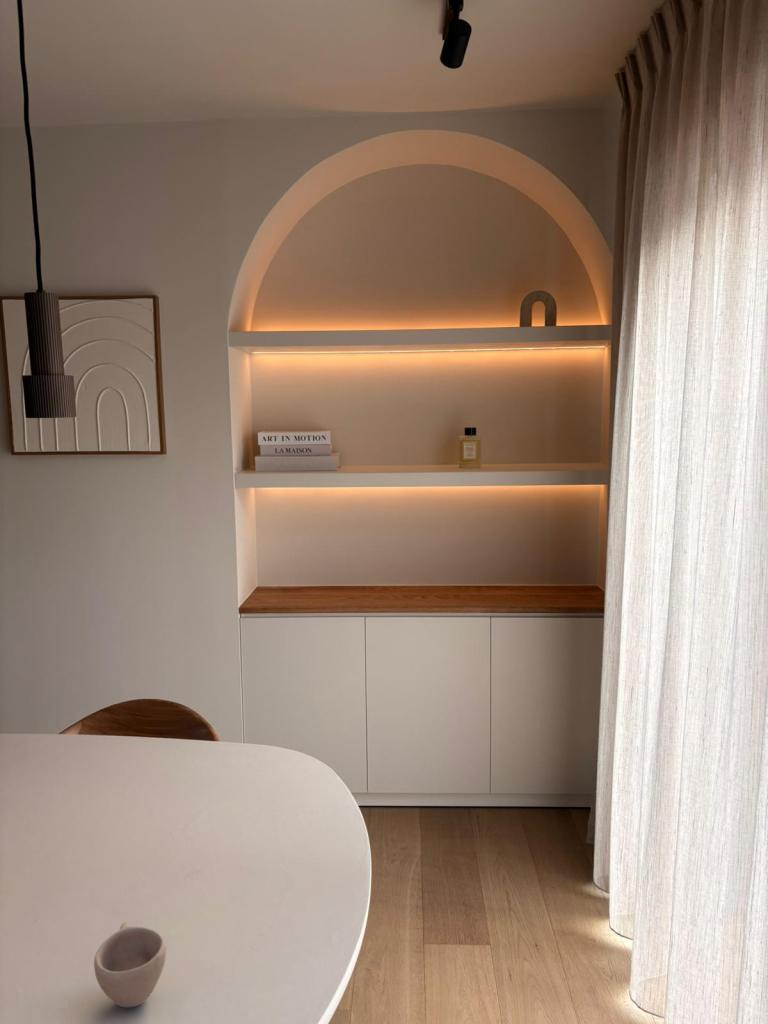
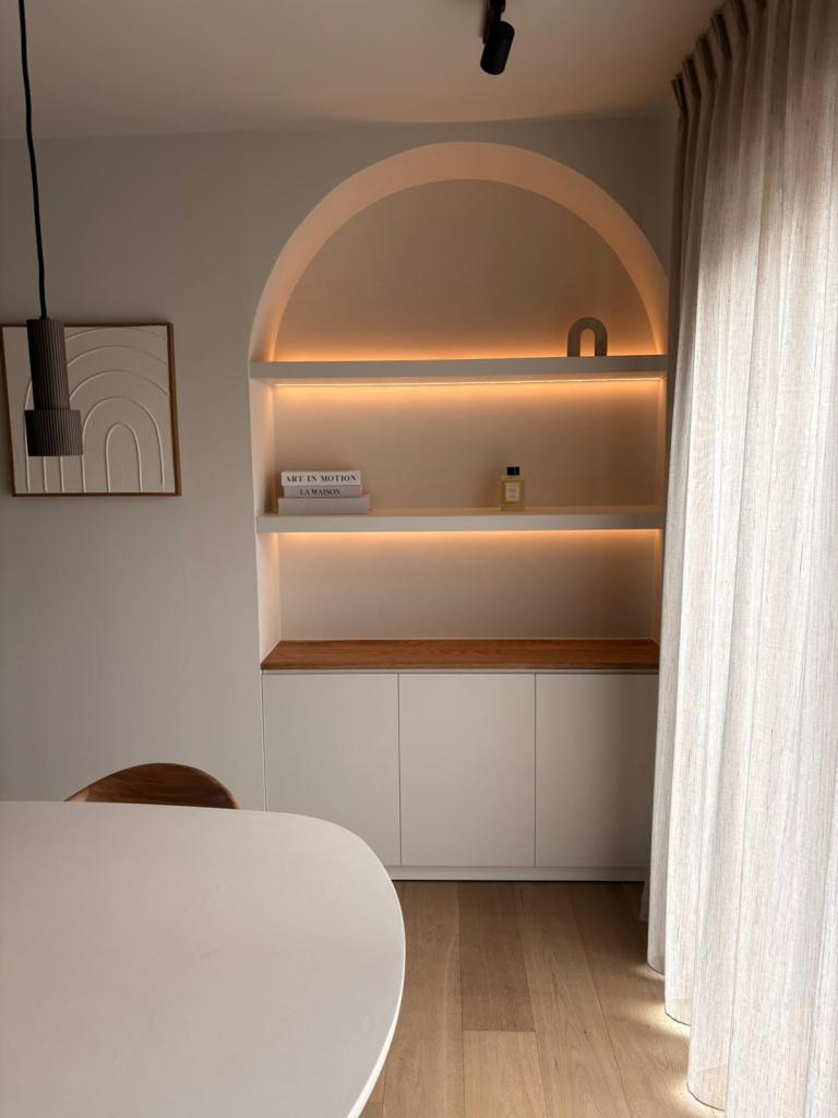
- cup [93,921,167,1008]
